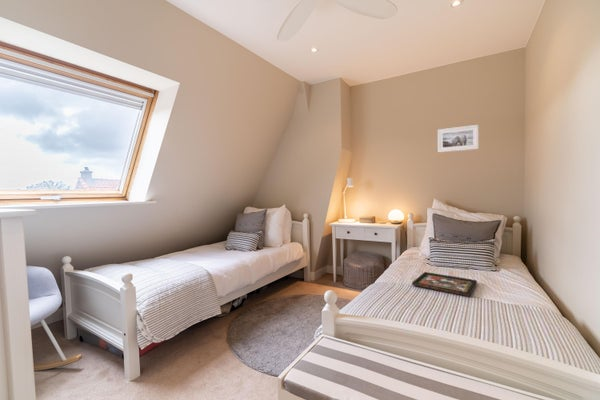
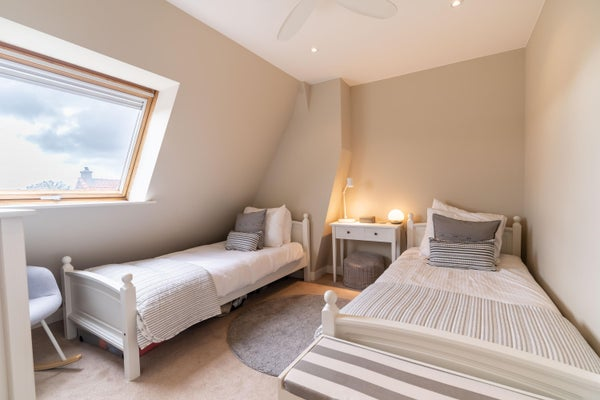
- decorative tray [411,271,478,297]
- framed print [437,124,480,153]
